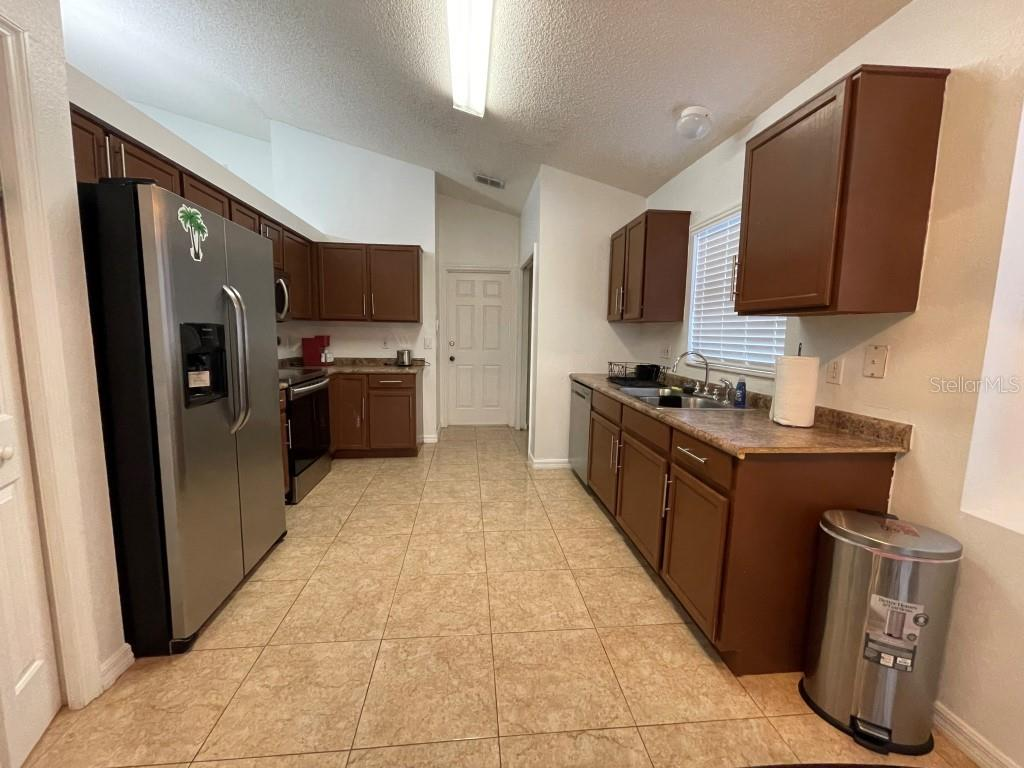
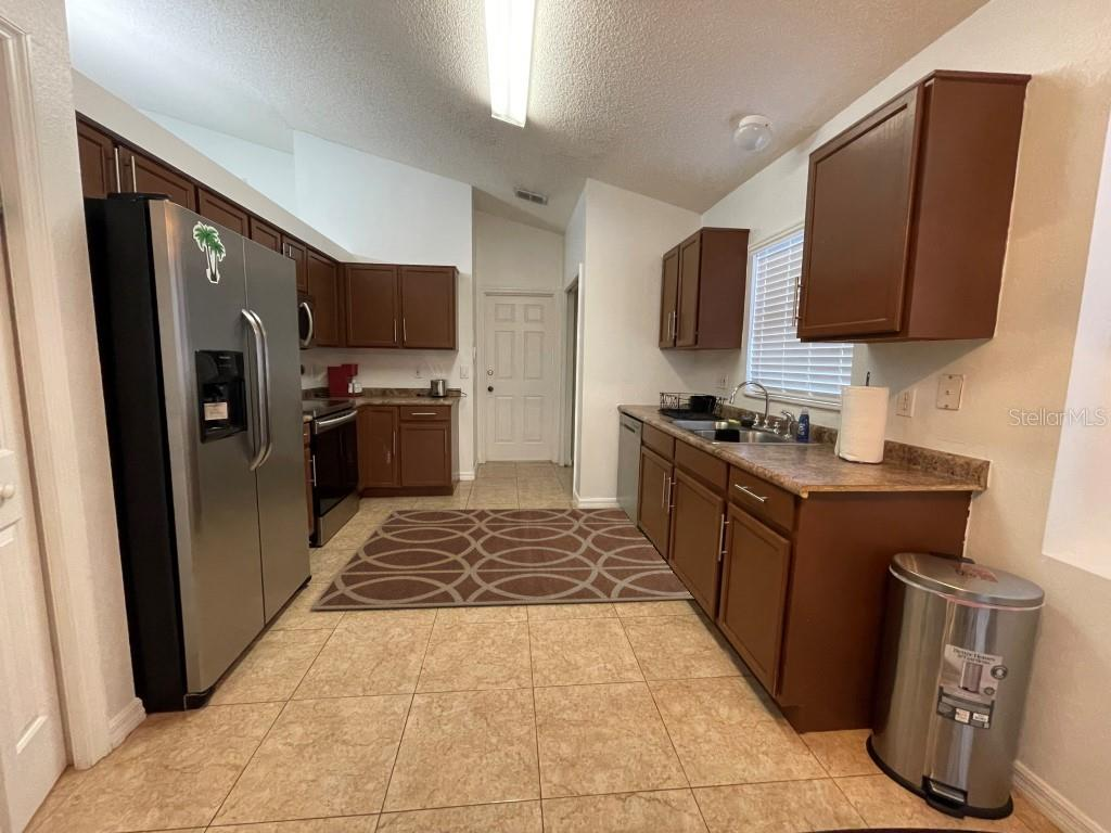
+ rug [309,508,695,611]
